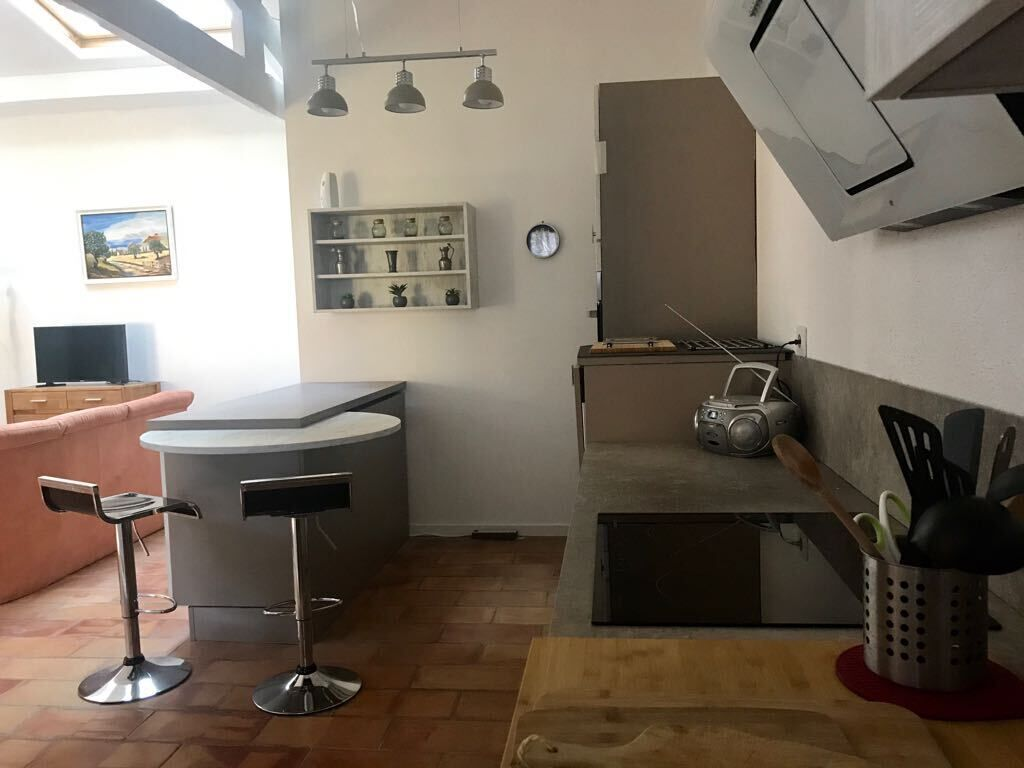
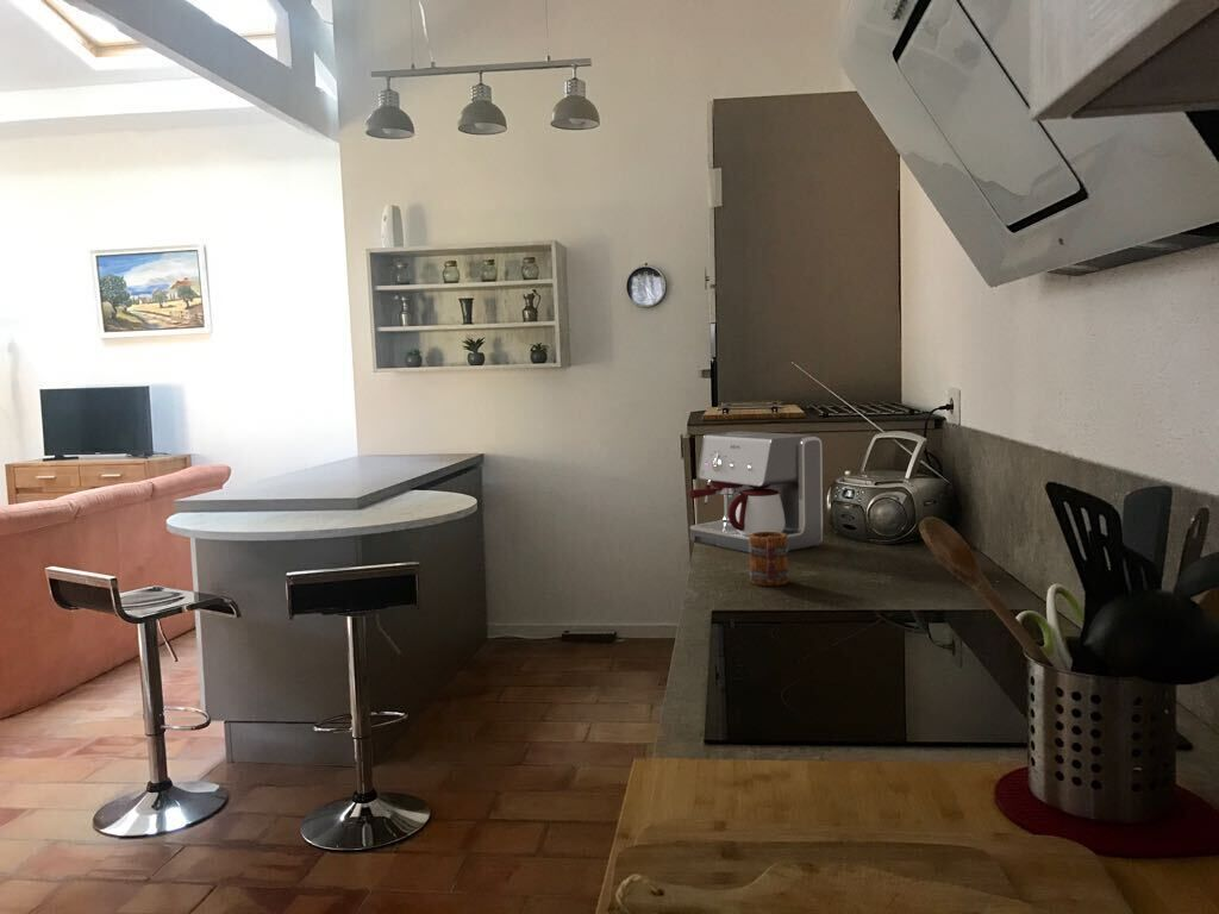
+ mug [748,532,789,587]
+ coffee maker [688,430,824,555]
